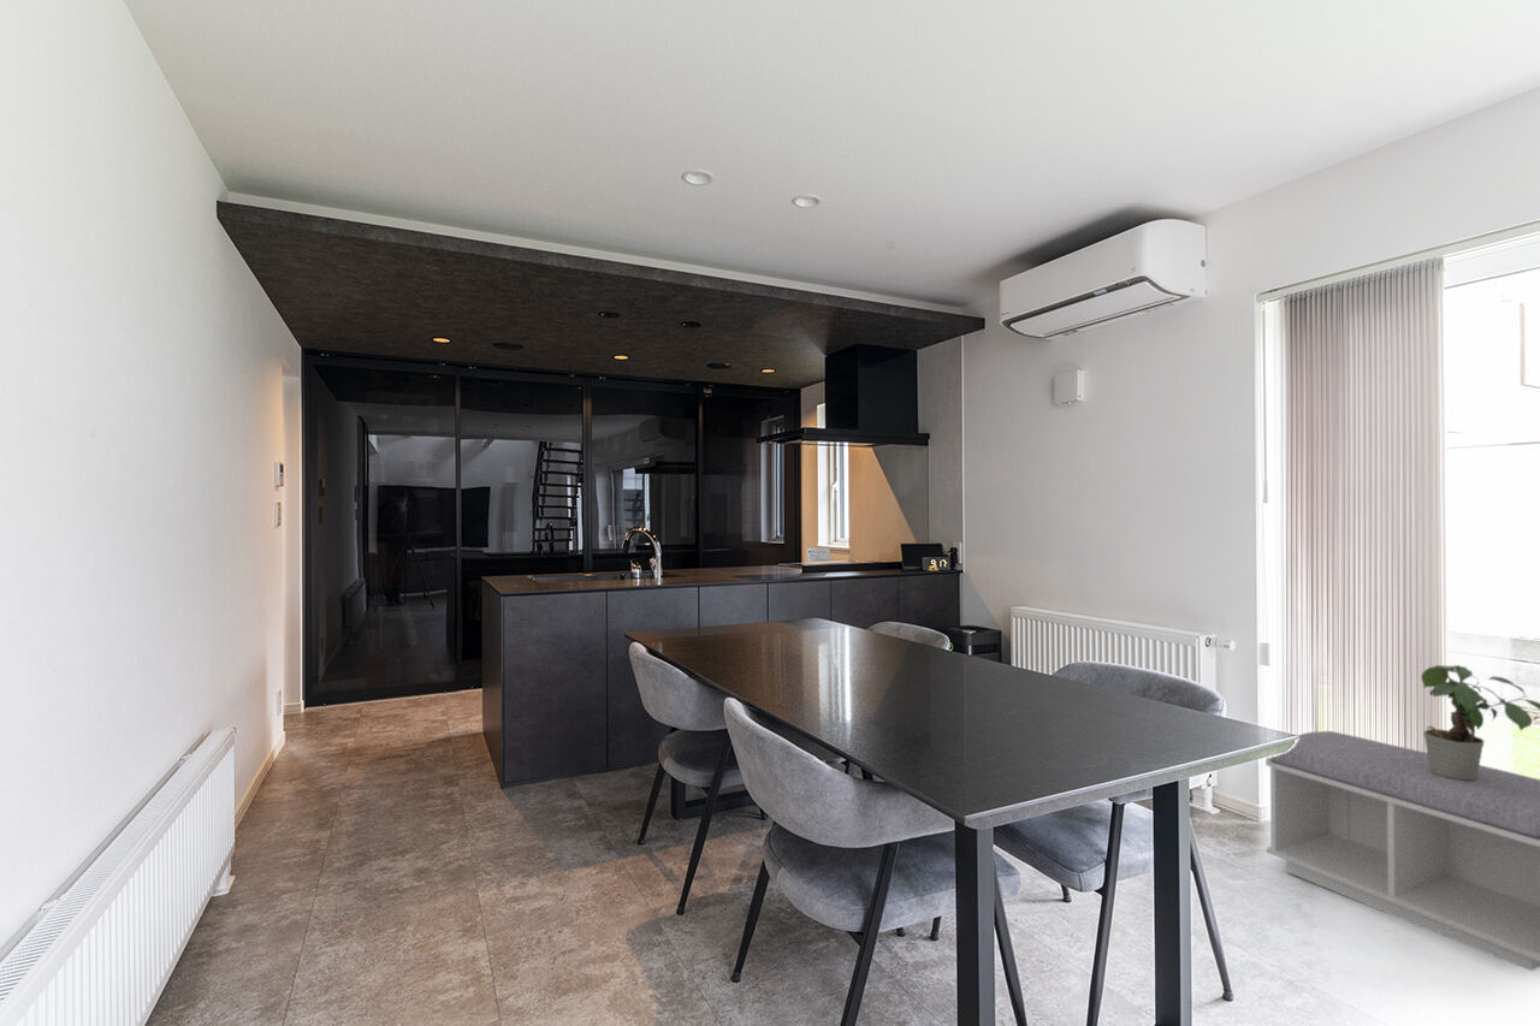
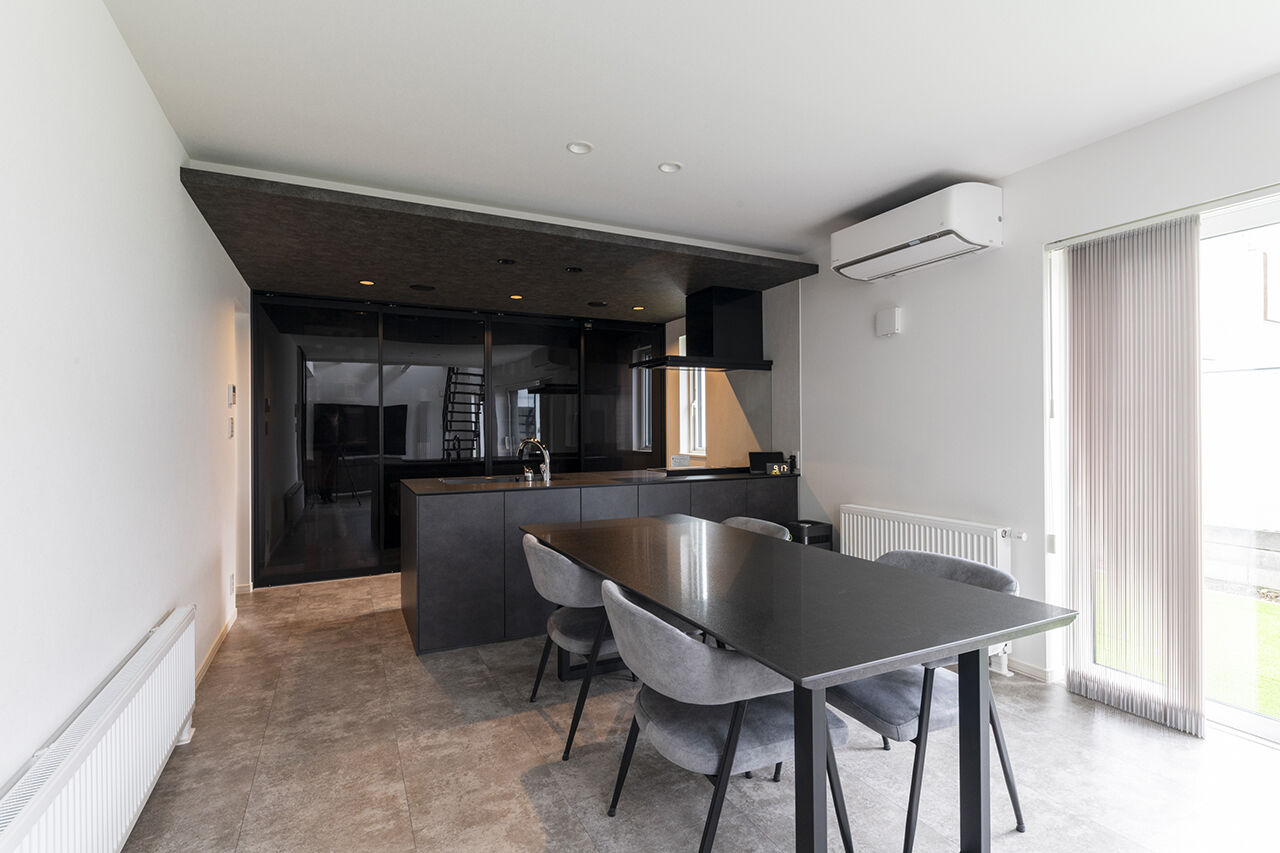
- potted plant [1420,664,1540,779]
- bench [1264,730,1540,972]
